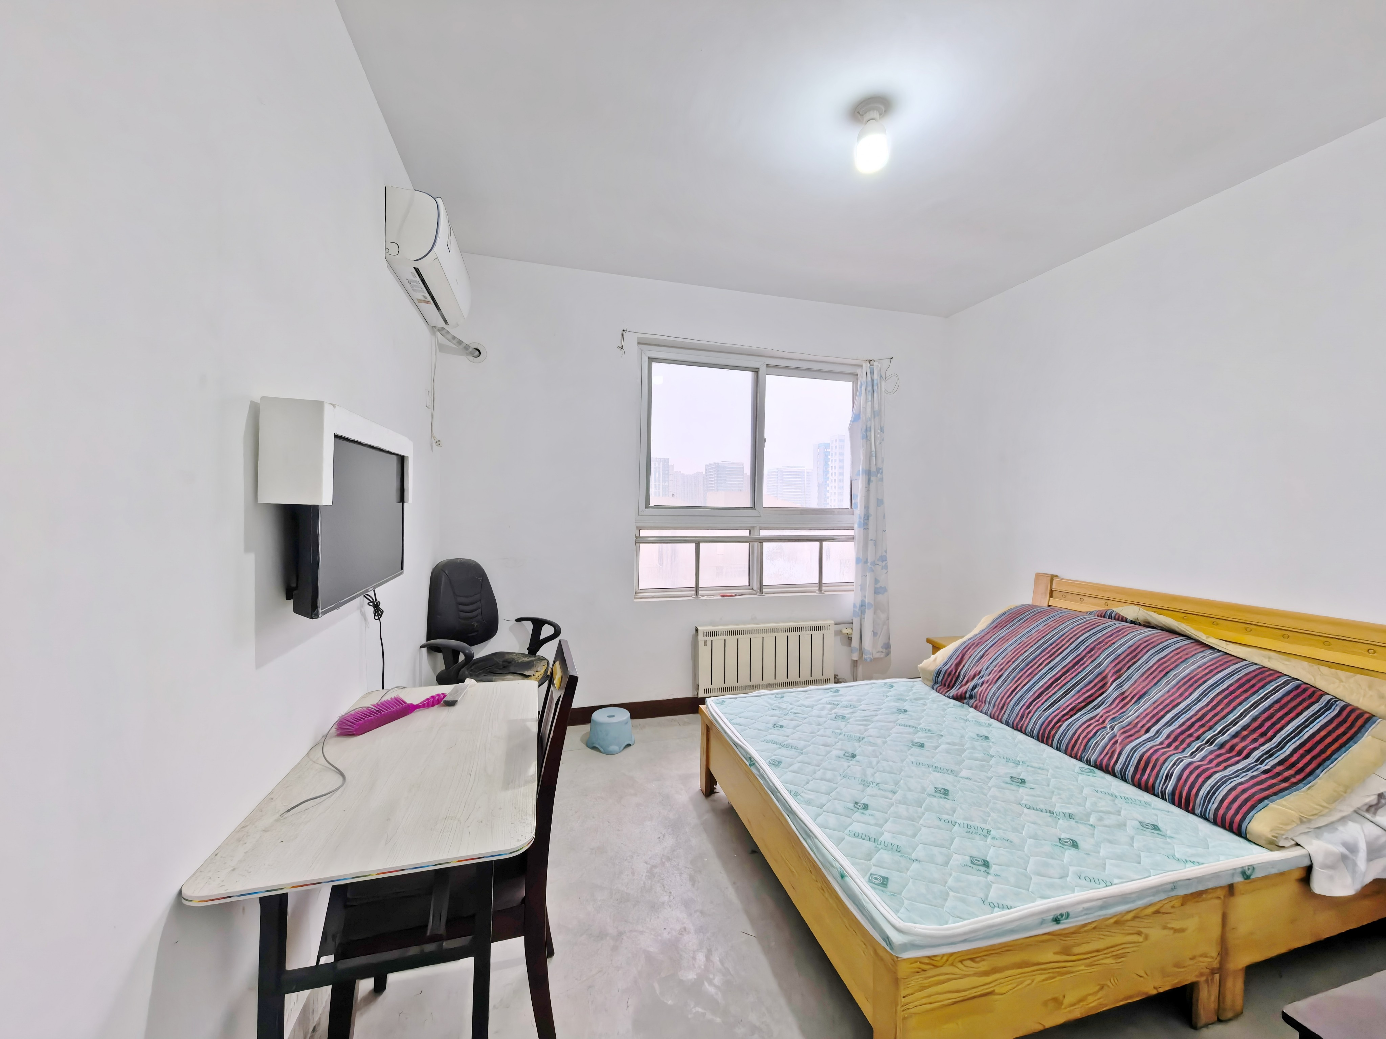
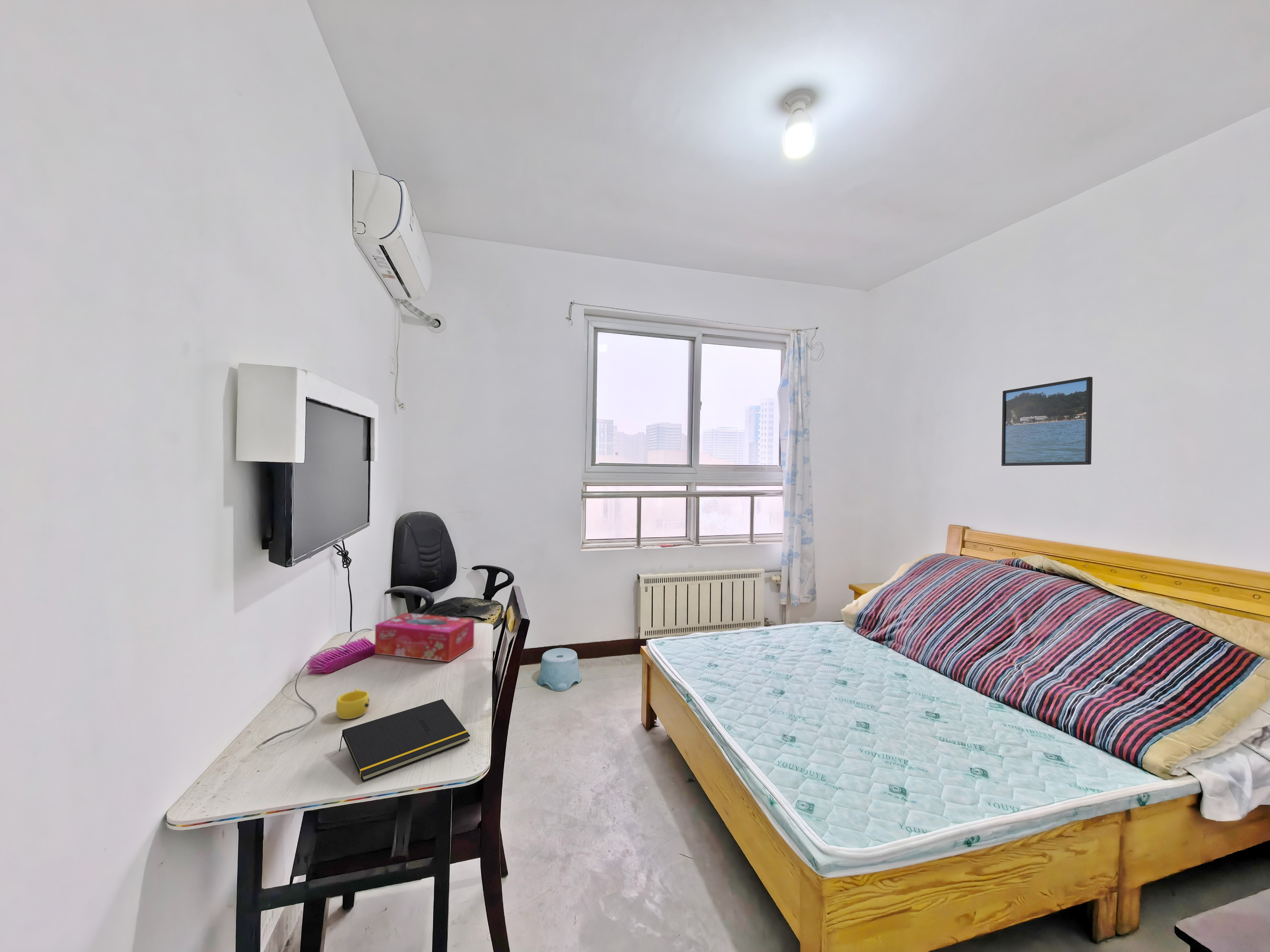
+ cup [335,688,370,720]
+ tissue box [375,613,475,662]
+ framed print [1001,377,1093,466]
+ notepad [339,699,470,782]
